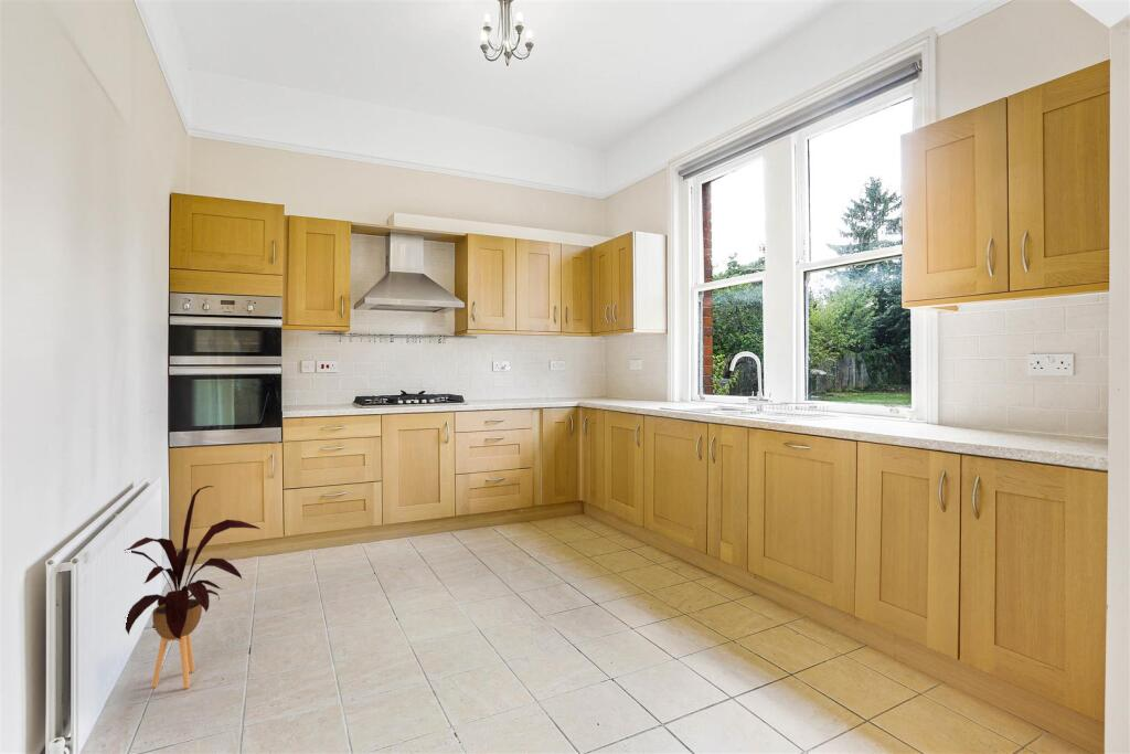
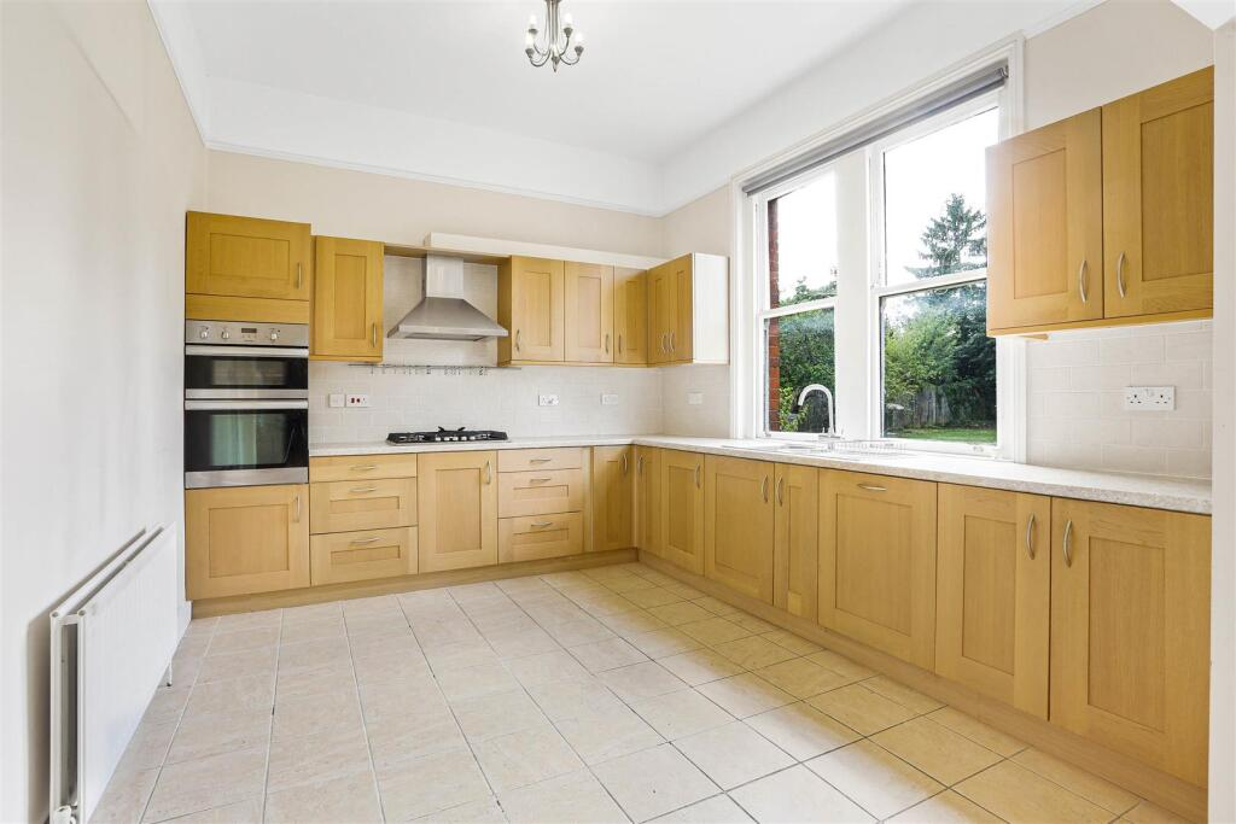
- house plant [124,485,260,690]
